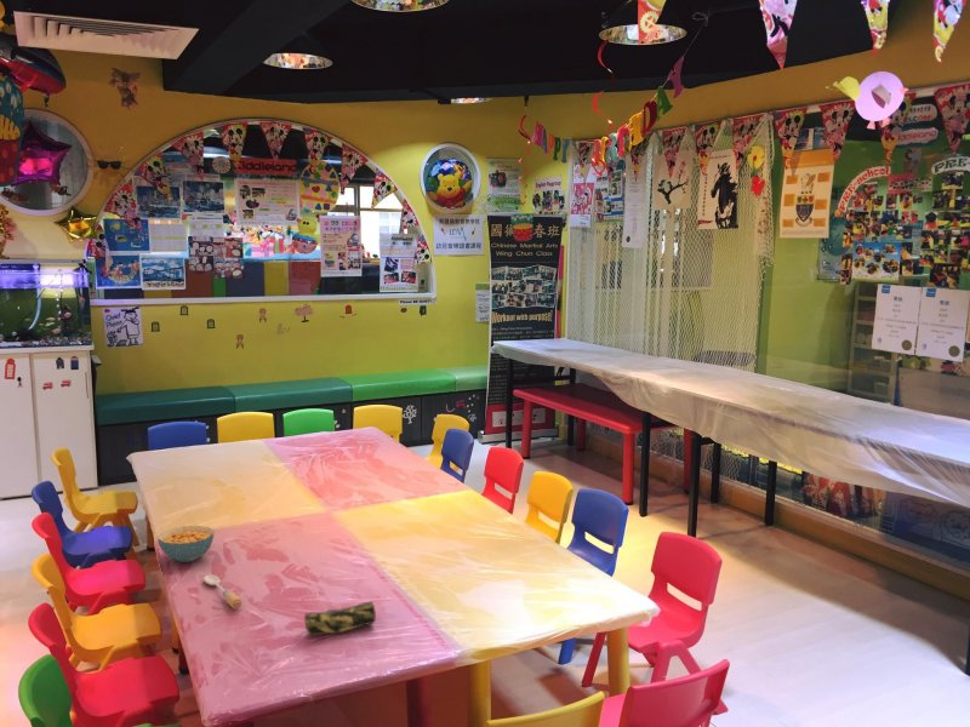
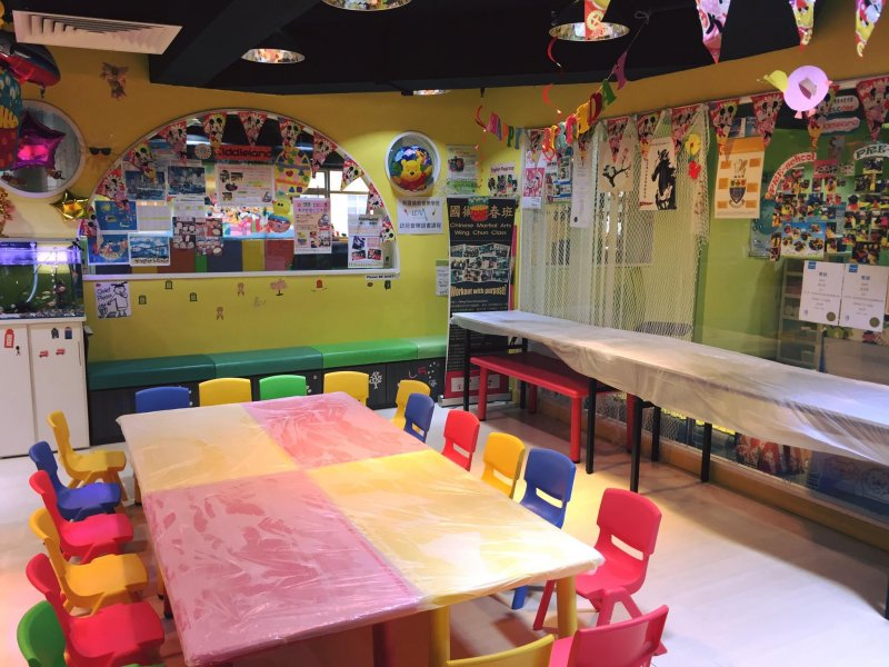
- cereal bowl [156,525,216,563]
- pencil case [303,600,377,637]
- spoon [202,574,242,609]
